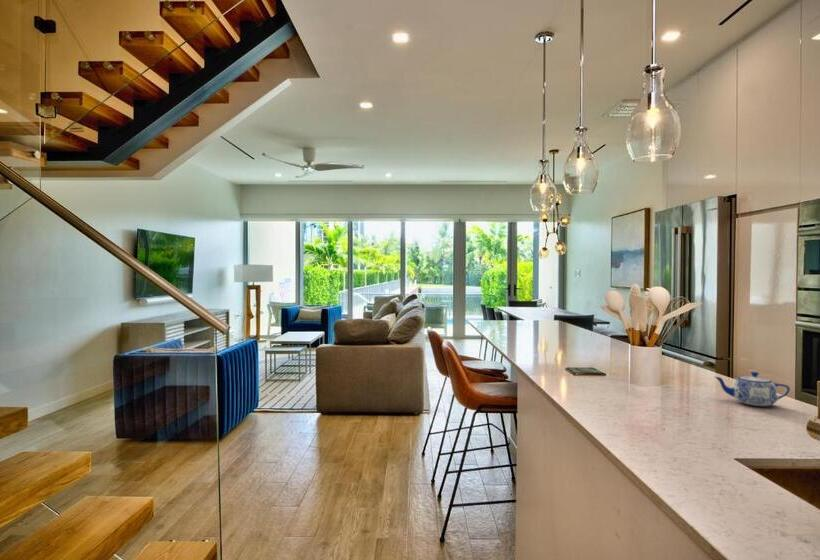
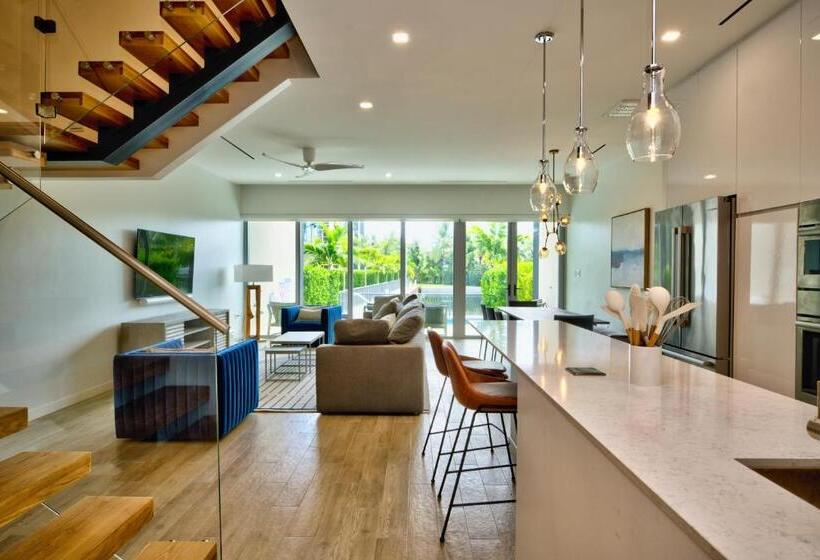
- teapot [714,371,791,407]
